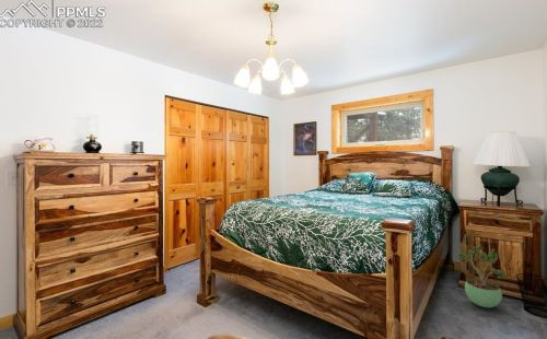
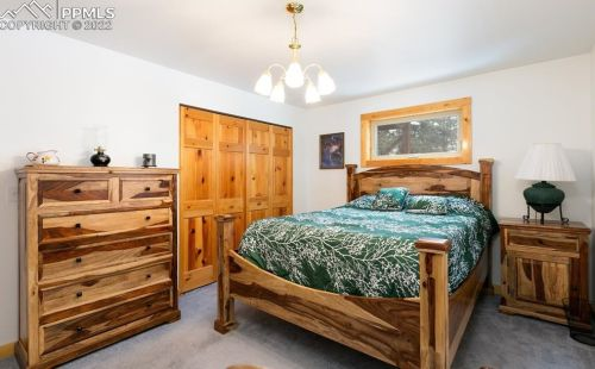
- potted plant [457,244,507,308]
